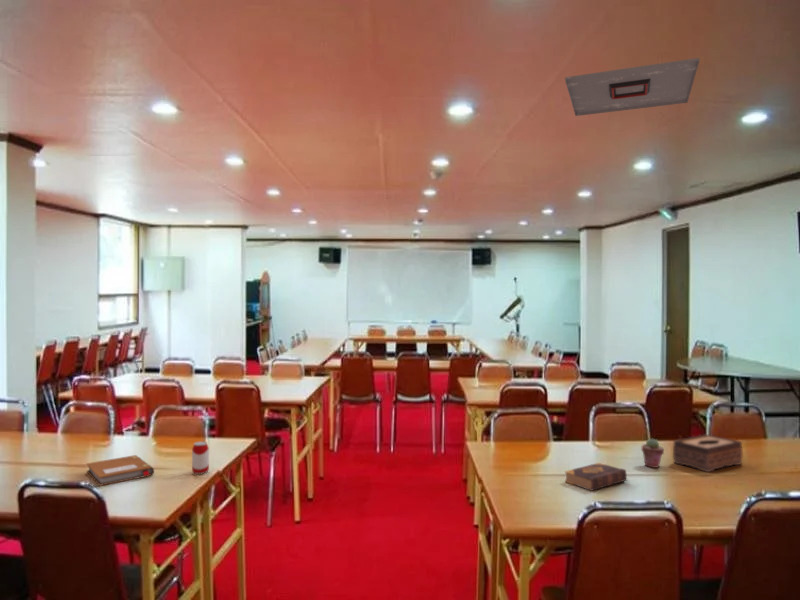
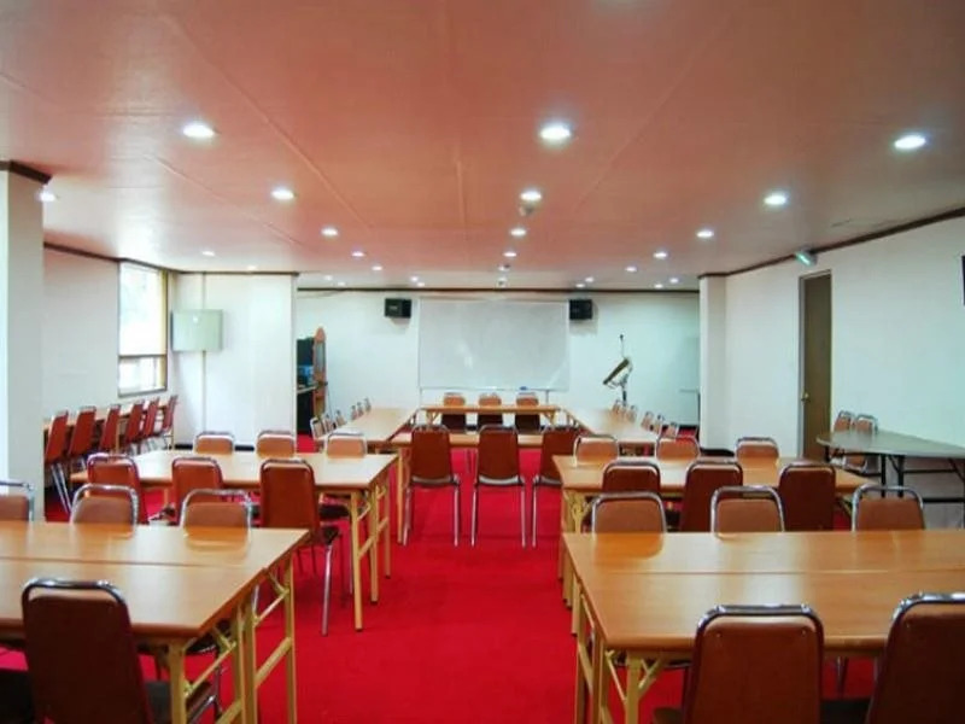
- potted succulent [641,438,665,469]
- book [564,462,629,492]
- ceiling vent [564,57,701,117]
- tissue box [672,433,743,473]
- beverage can [191,441,210,475]
- notebook [85,454,155,487]
